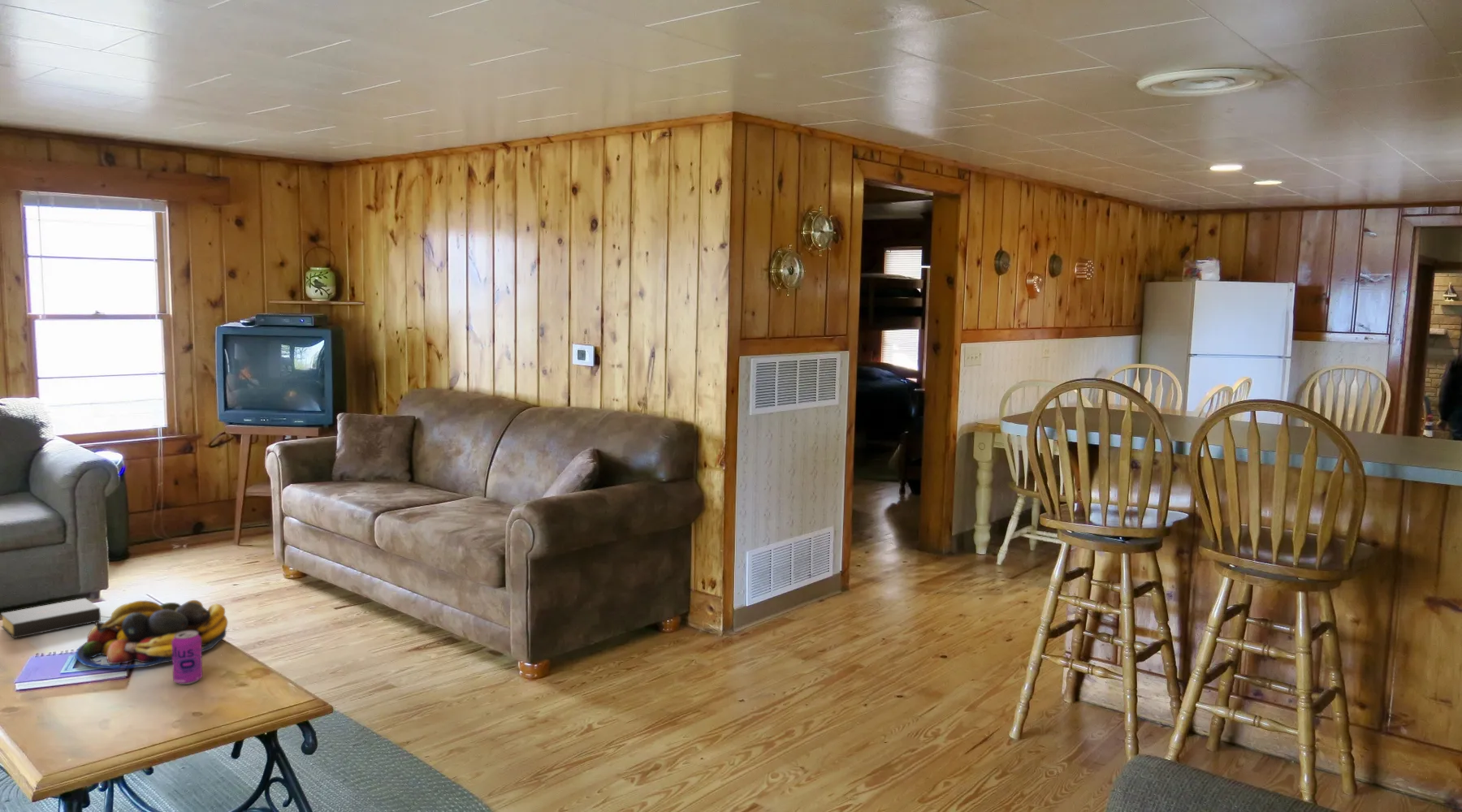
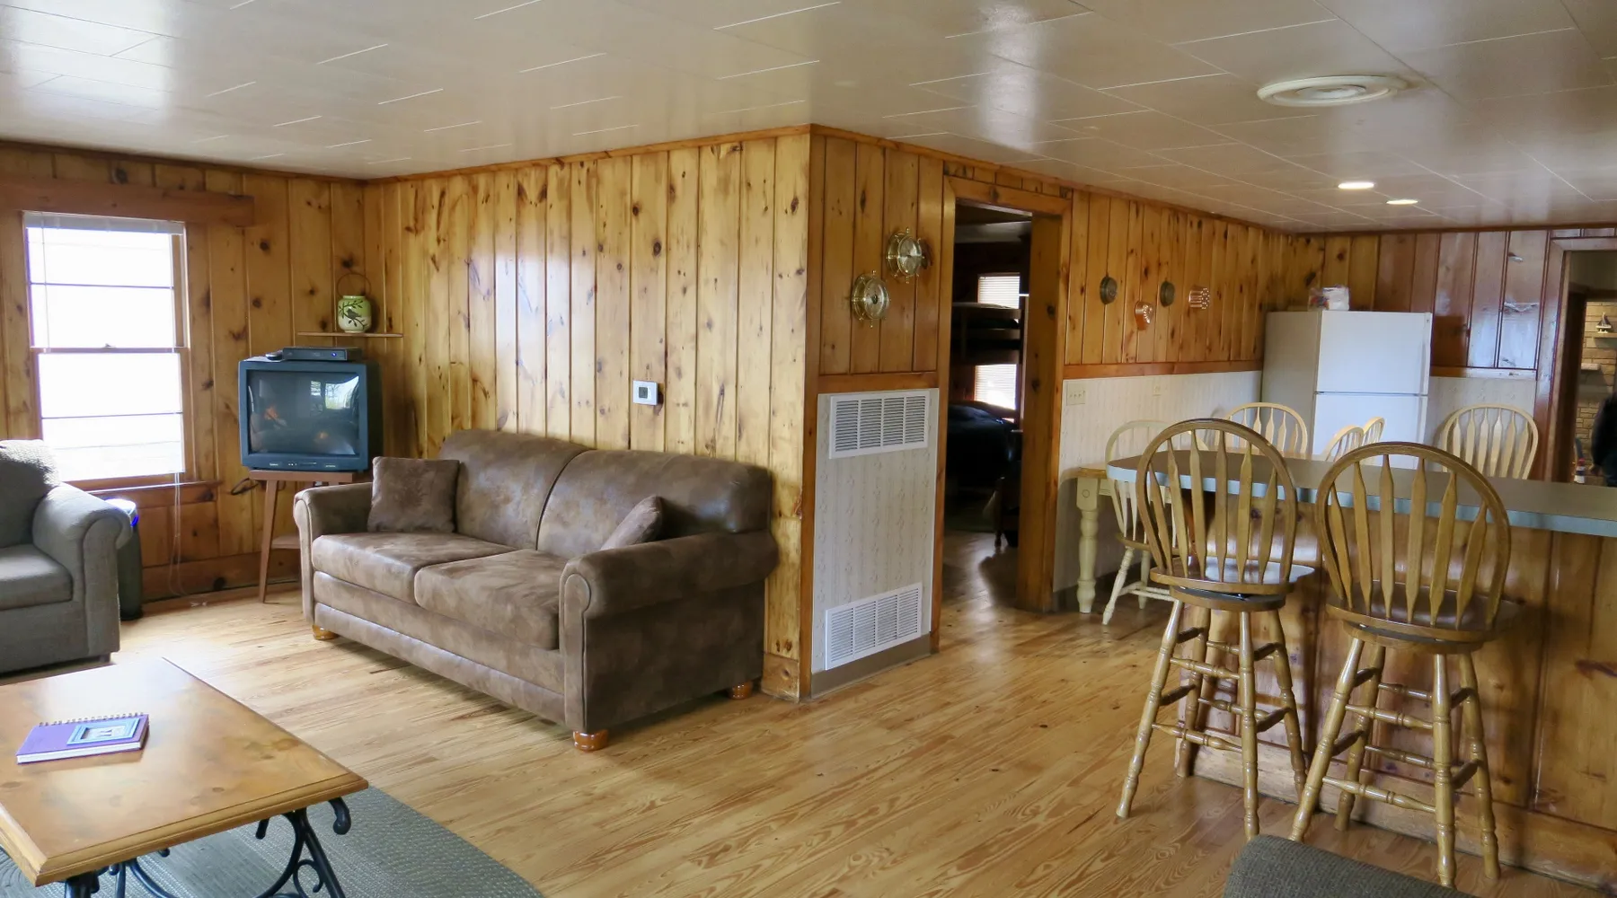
- fruit bowl [74,599,228,670]
- bible [0,598,111,639]
- beverage can [171,631,203,685]
